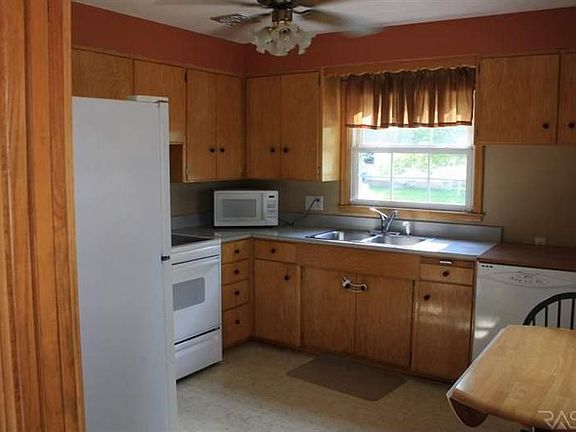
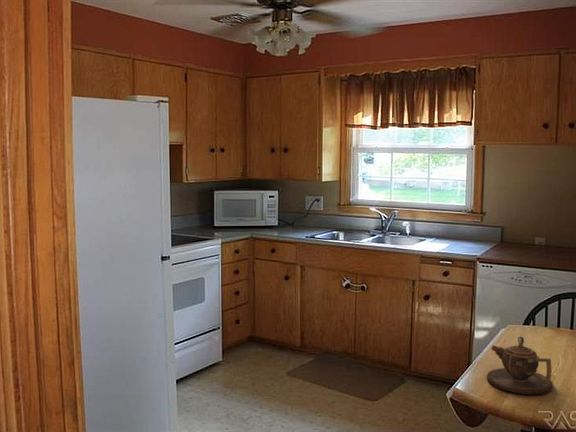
+ teapot [486,336,554,395]
